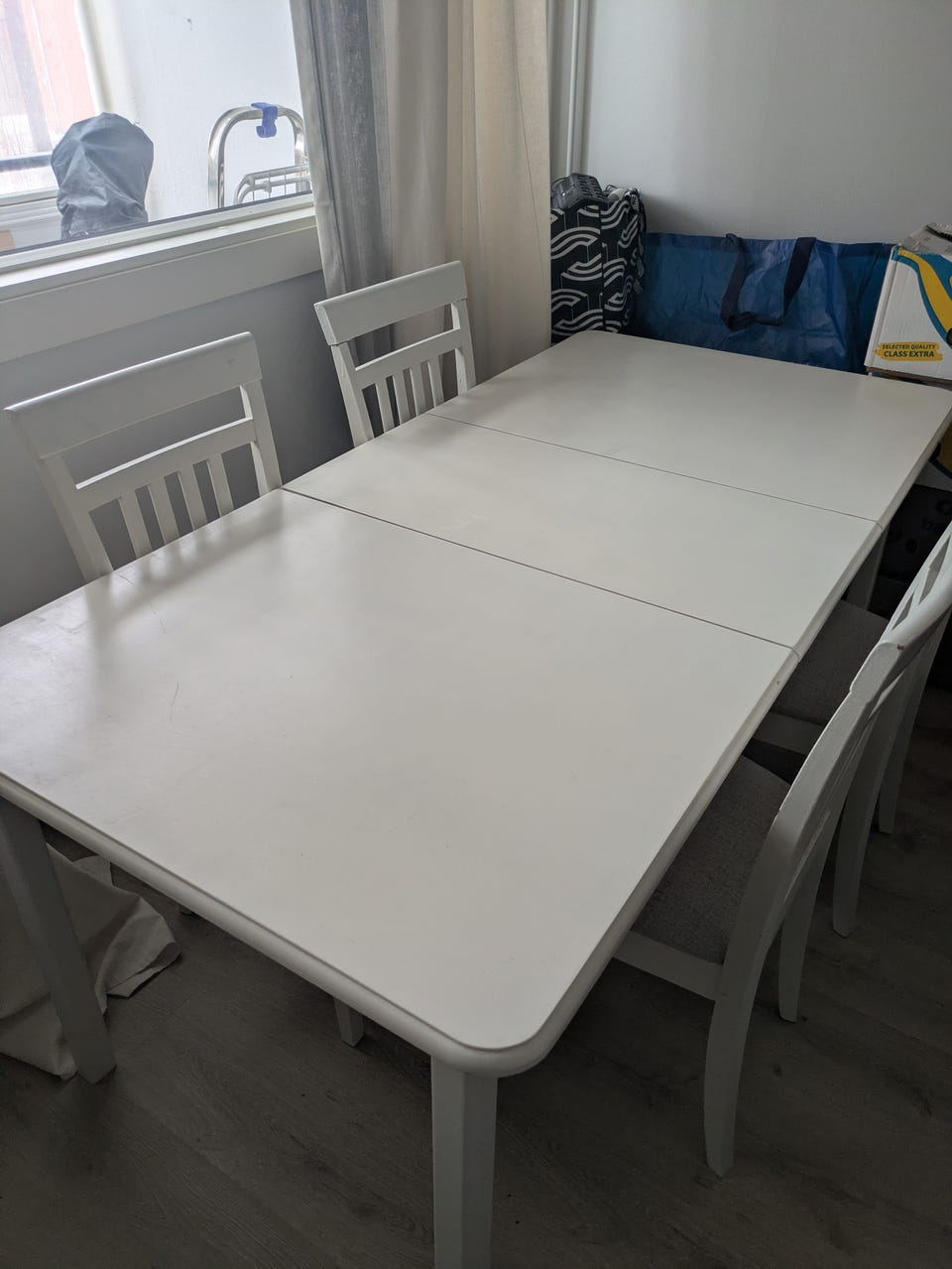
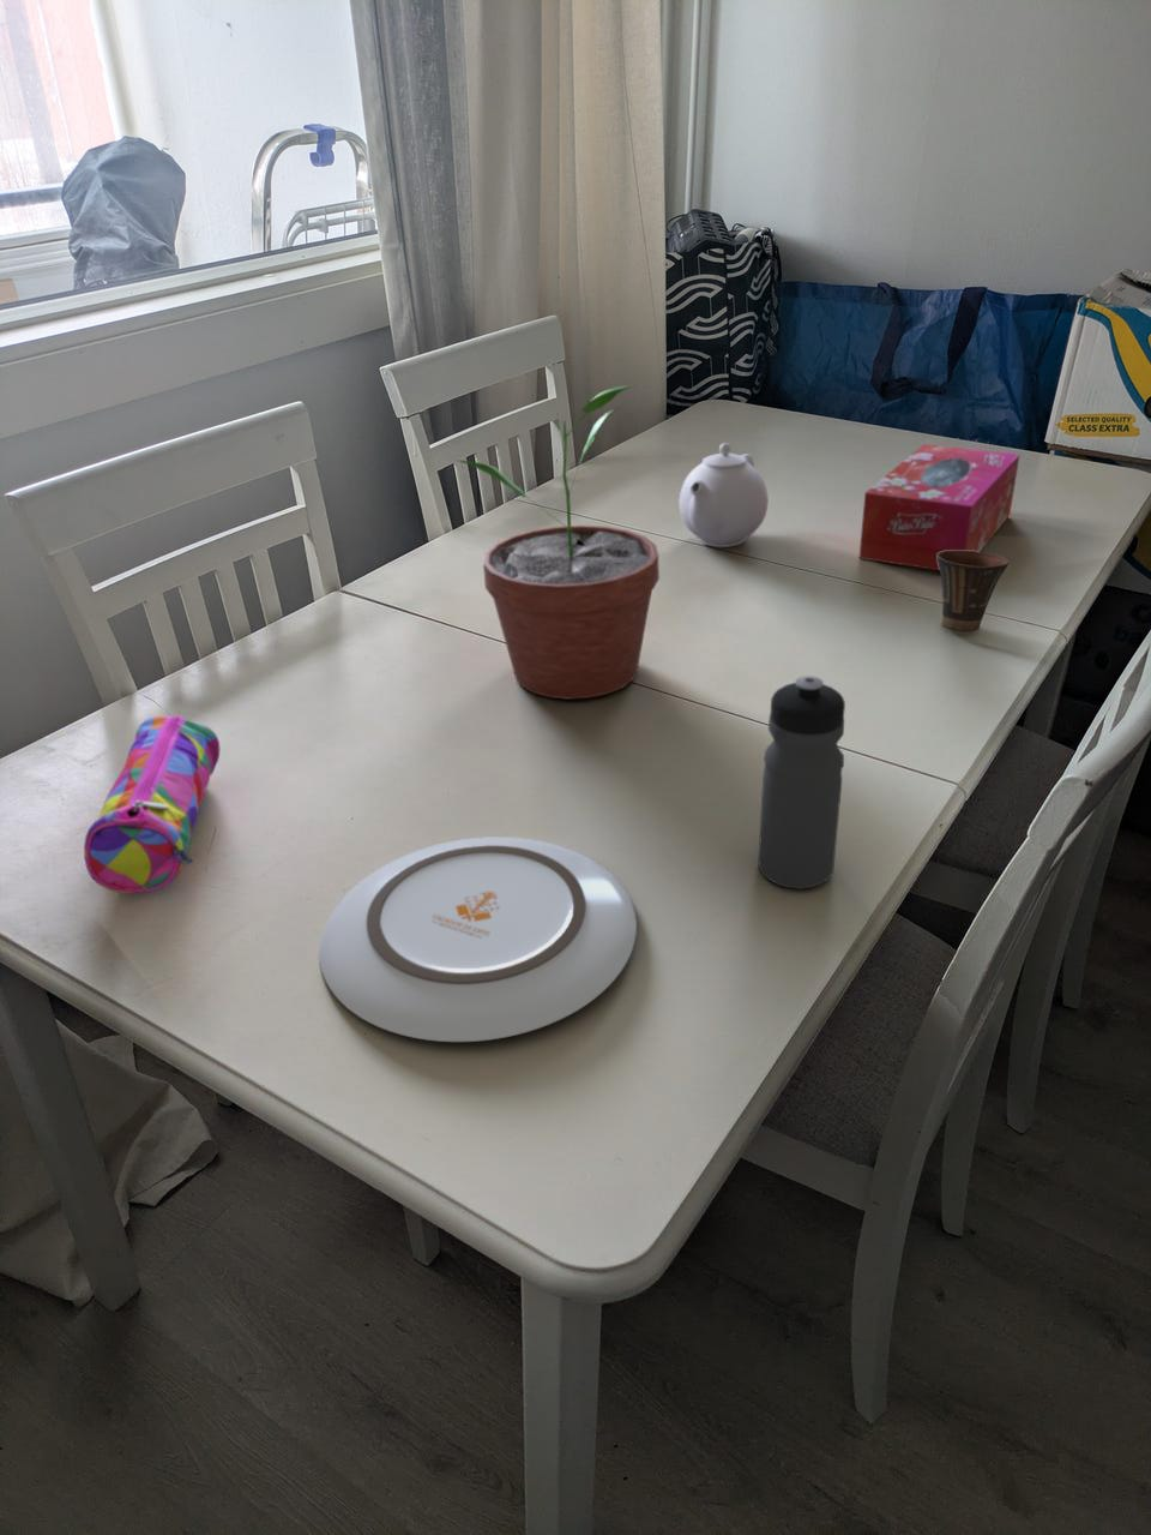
+ plate [318,836,638,1043]
+ potted plant [457,383,660,700]
+ teapot [678,442,770,548]
+ pencil case [82,714,220,894]
+ tissue box [858,443,1022,571]
+ cup [937,550,1010,633]
+ water bottle [757,675,846,890]
